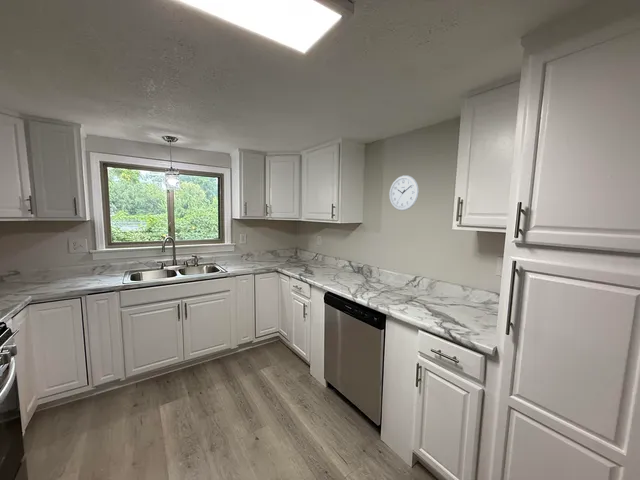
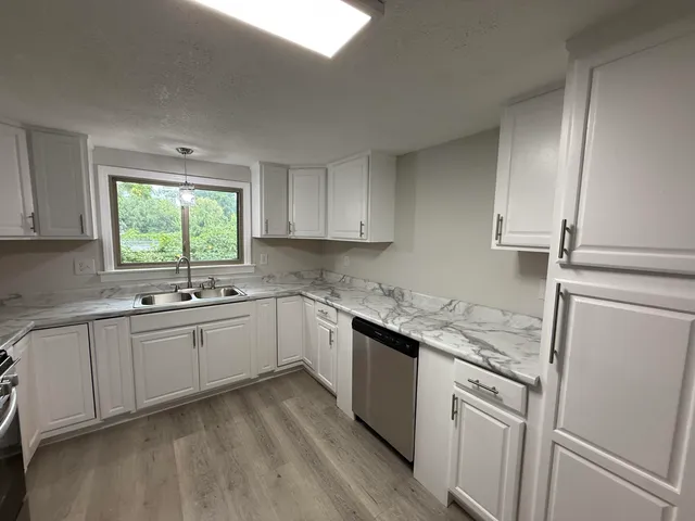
- wall clock [388,174,420,212]
